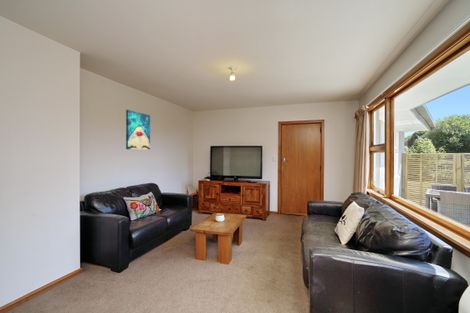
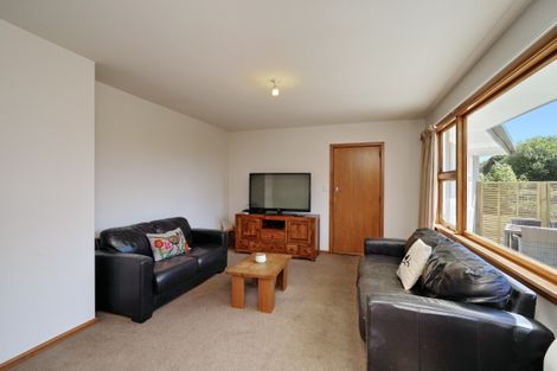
- wall art [125,109,151,151]
